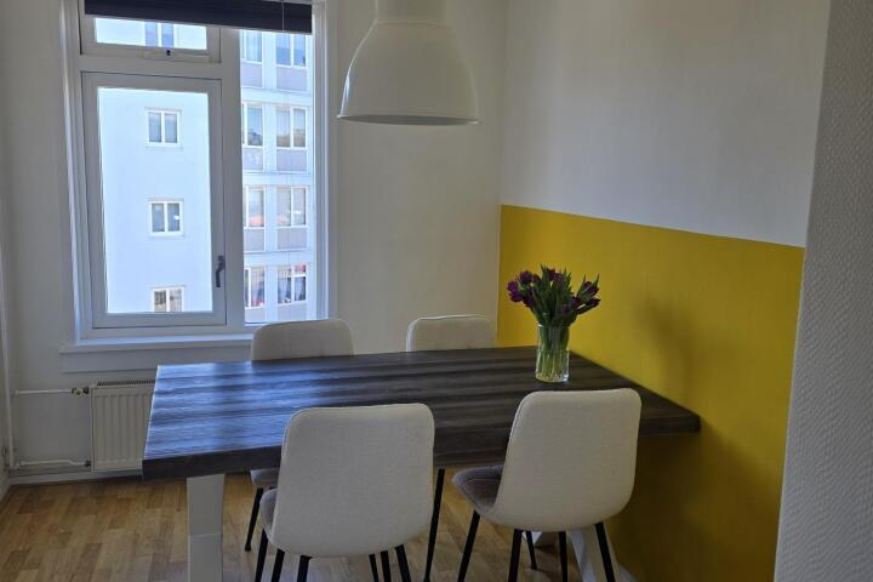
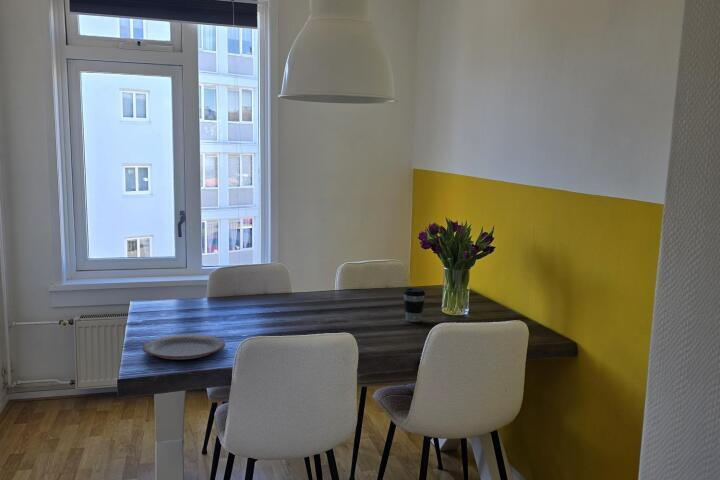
+ plate [141,334,226,361]
+ coffee cup [402,287,426,323]
